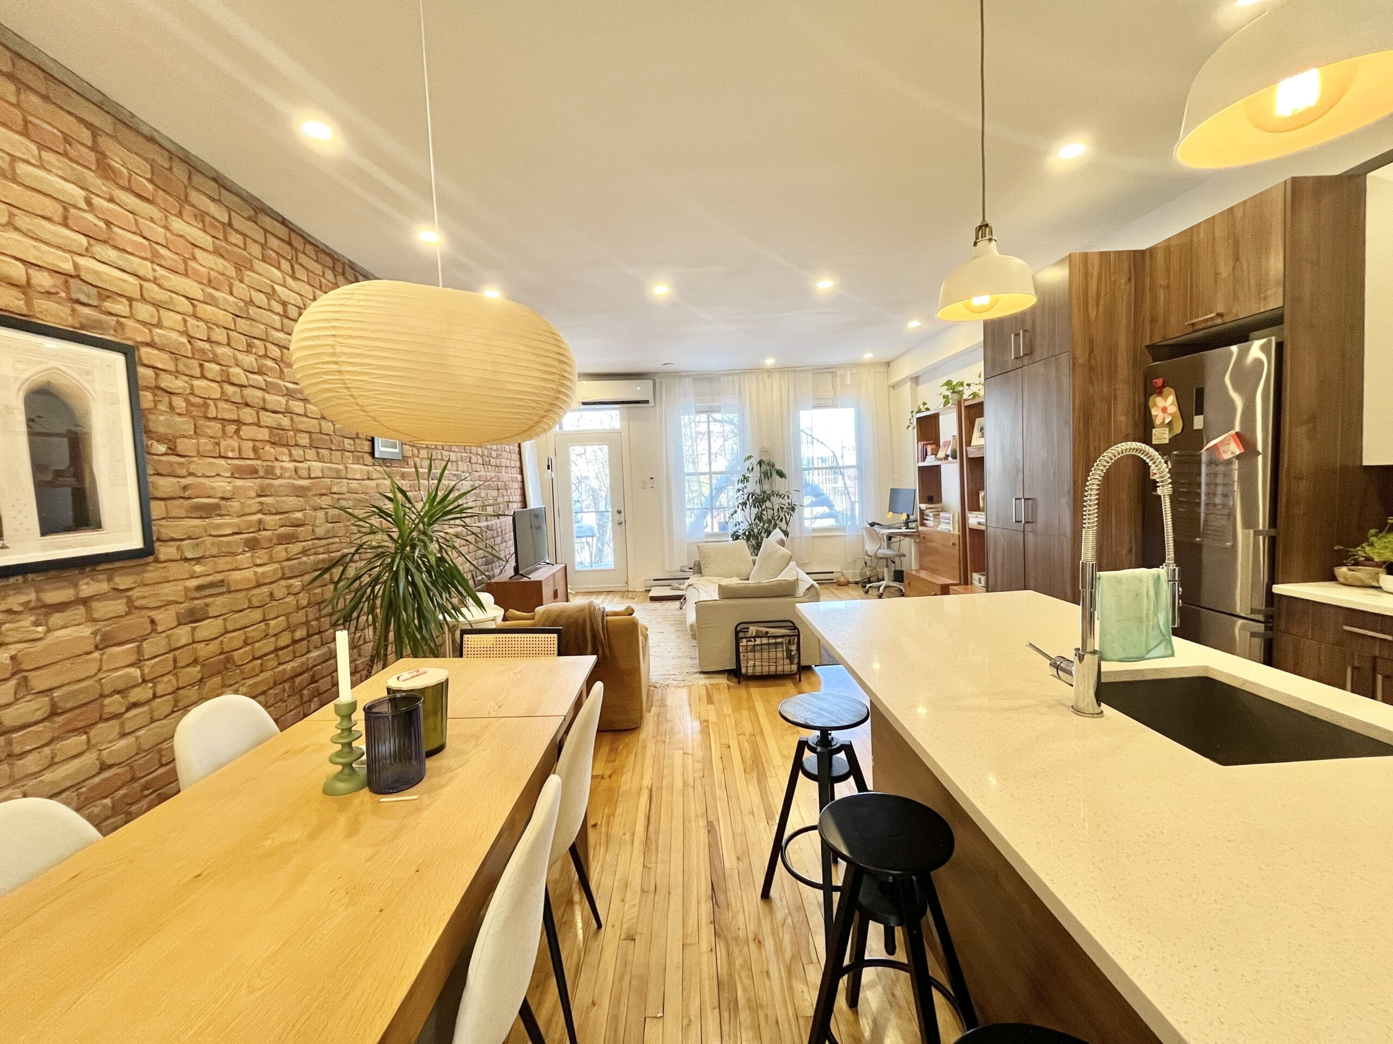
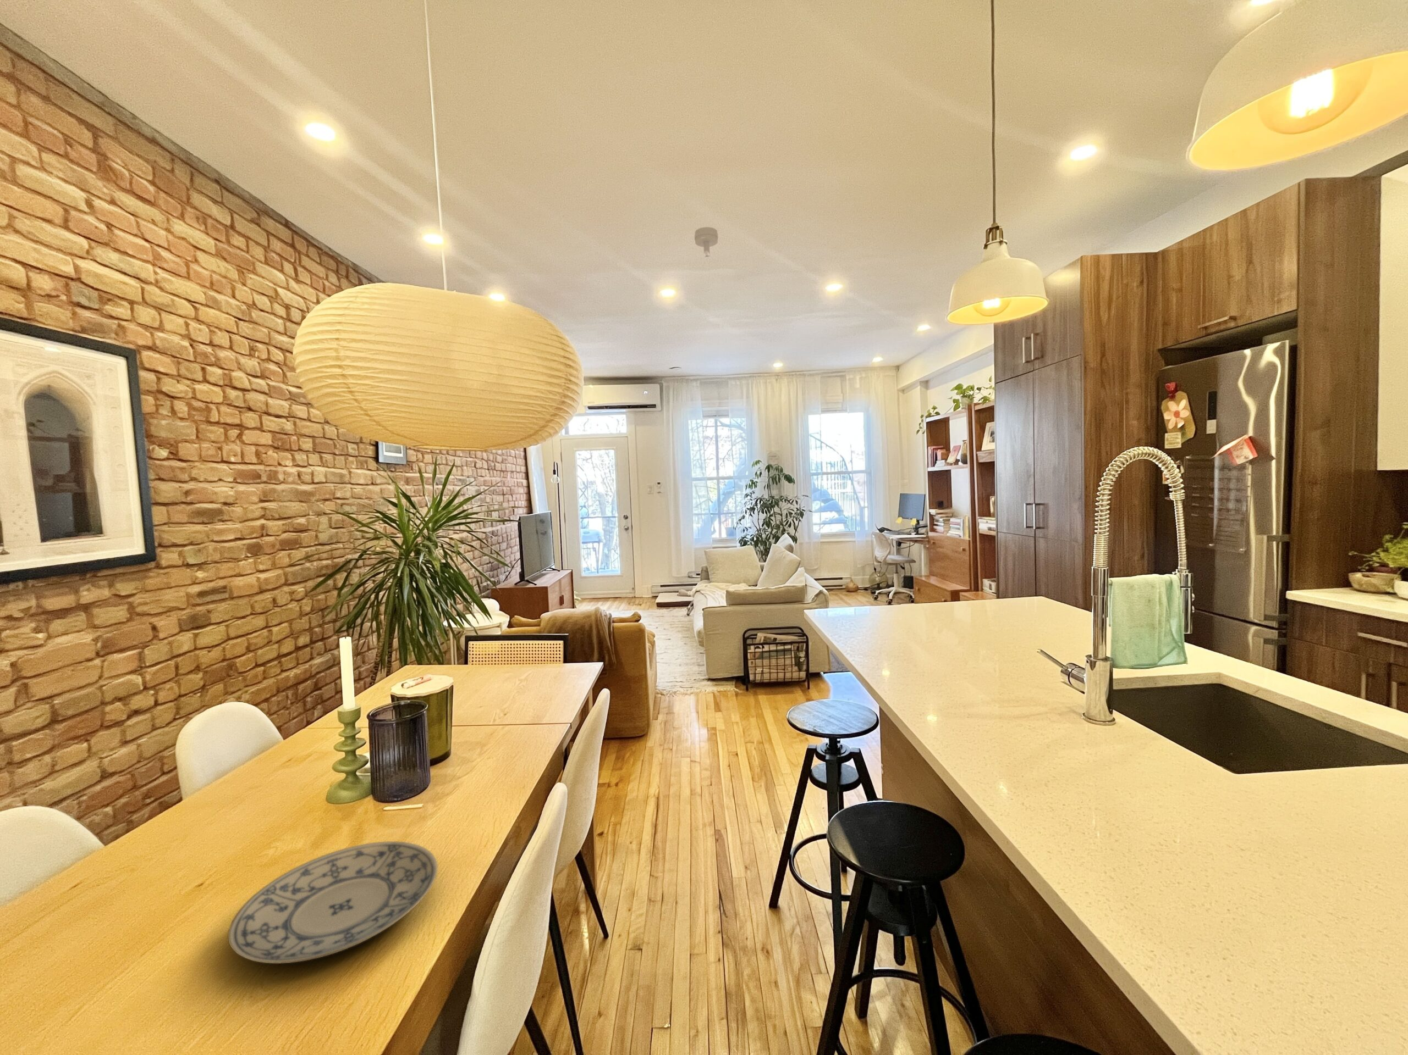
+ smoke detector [694,226,718,258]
+ plate [227,841,438,964]
